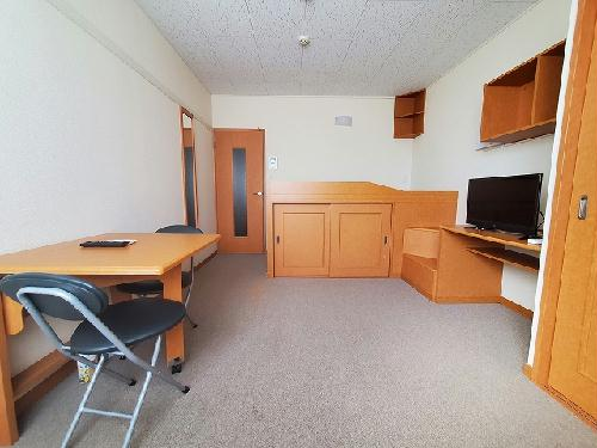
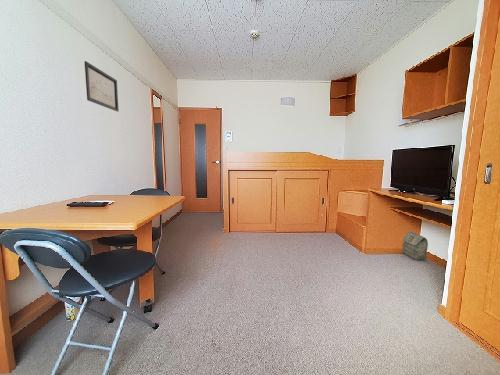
+ wall art [84,60,120,113]
+ bag [401,230,429,261]
